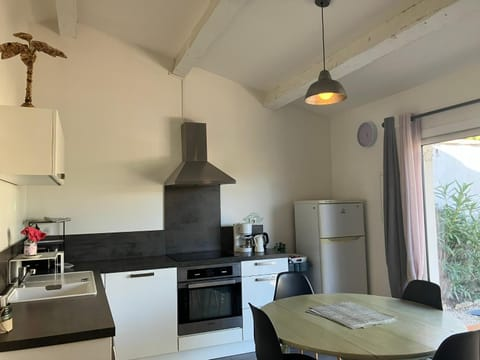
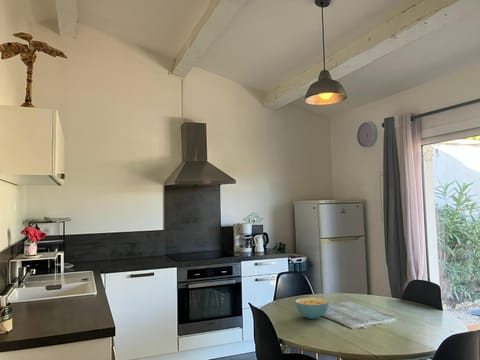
+ cereal bowl [294,297,330,320]
